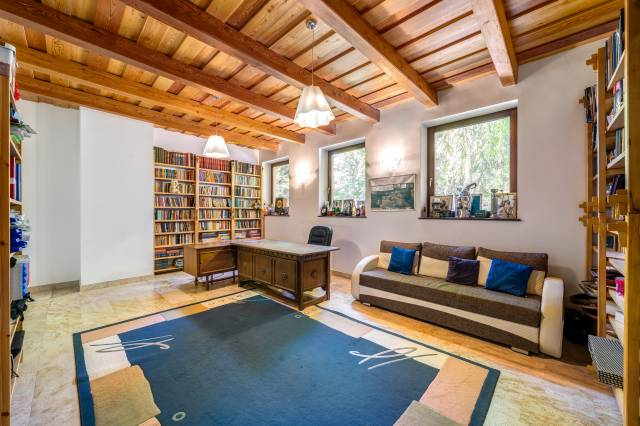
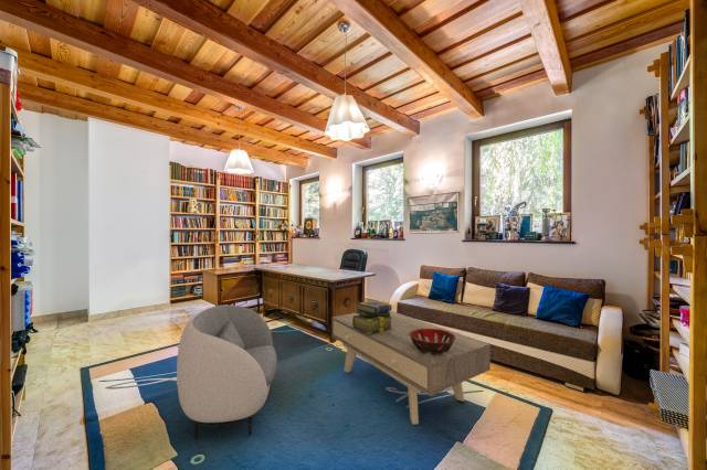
+ coffee table [331,310,492,426]
+ stack of books [352,300,393,334]
+ armchair [176,305,278,440]
+ decorative bowl [409,329,455,354]
